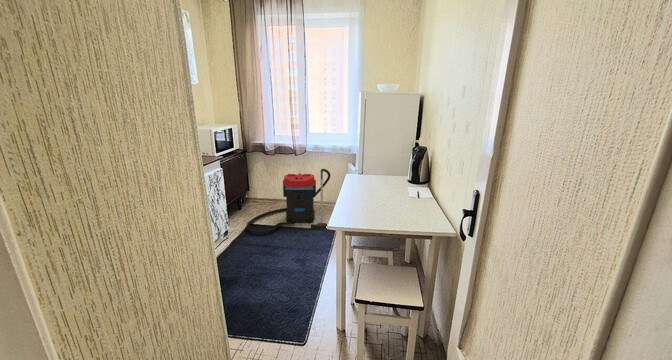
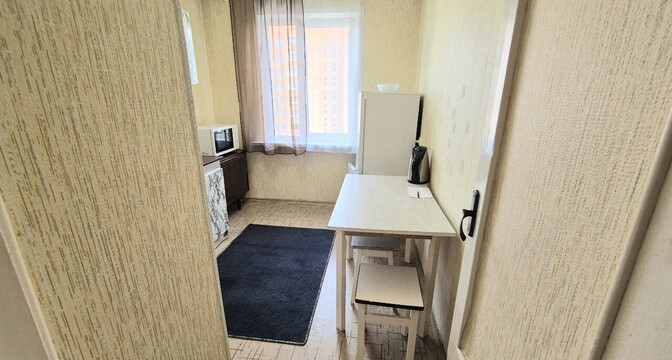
- vacuum cleaner [245,168,332,235]
